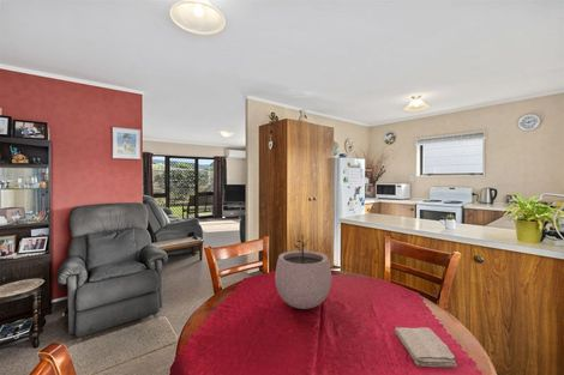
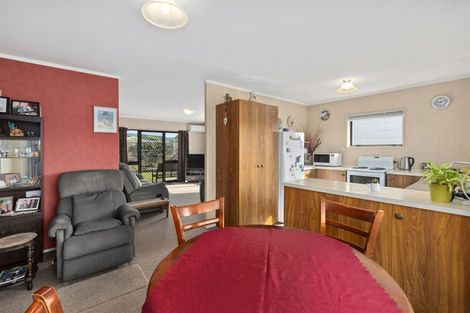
- plant pot [274,234,332,310]
- washcloth [394,326,458,368]
